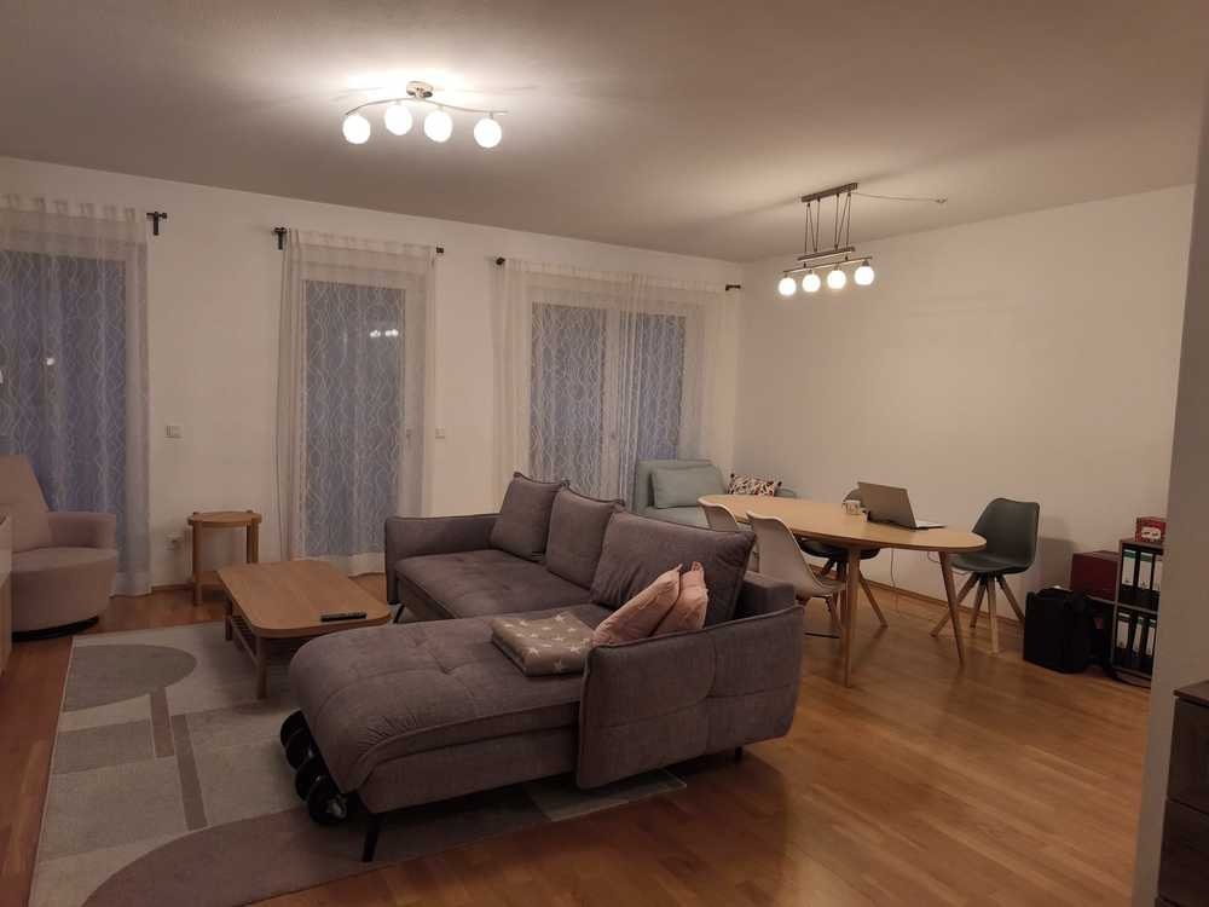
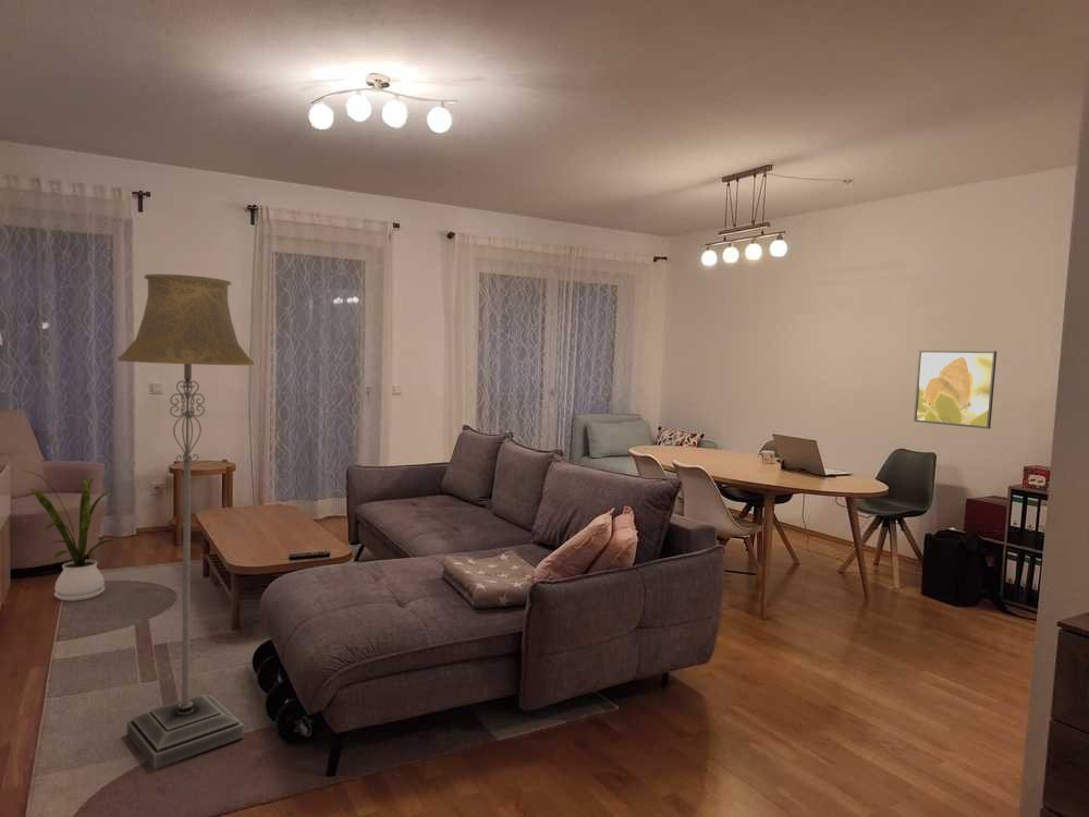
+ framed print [913,350,998,430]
+ floor lamp [117,273,255,770]
+ house plant [21,470,124,602]
